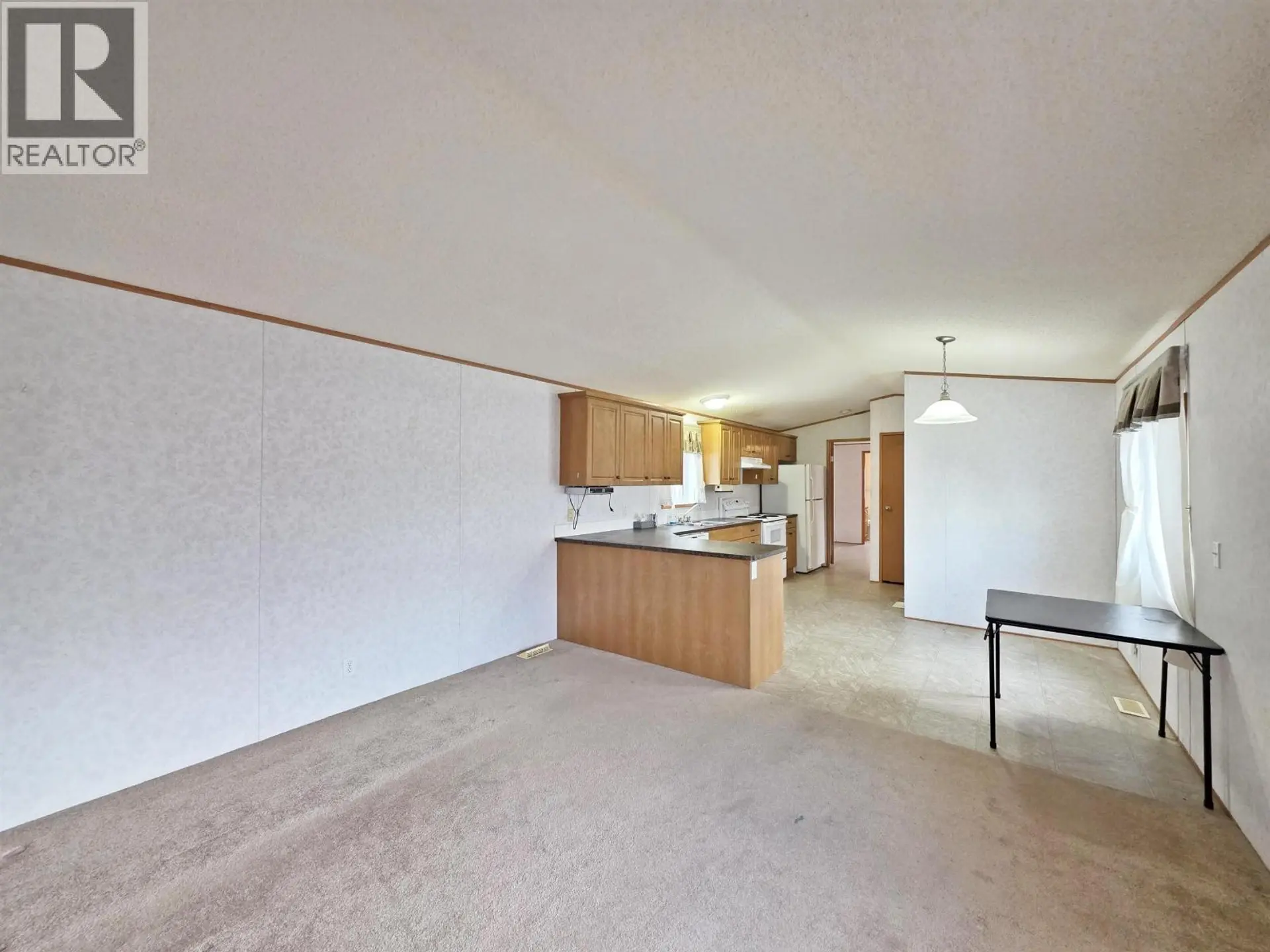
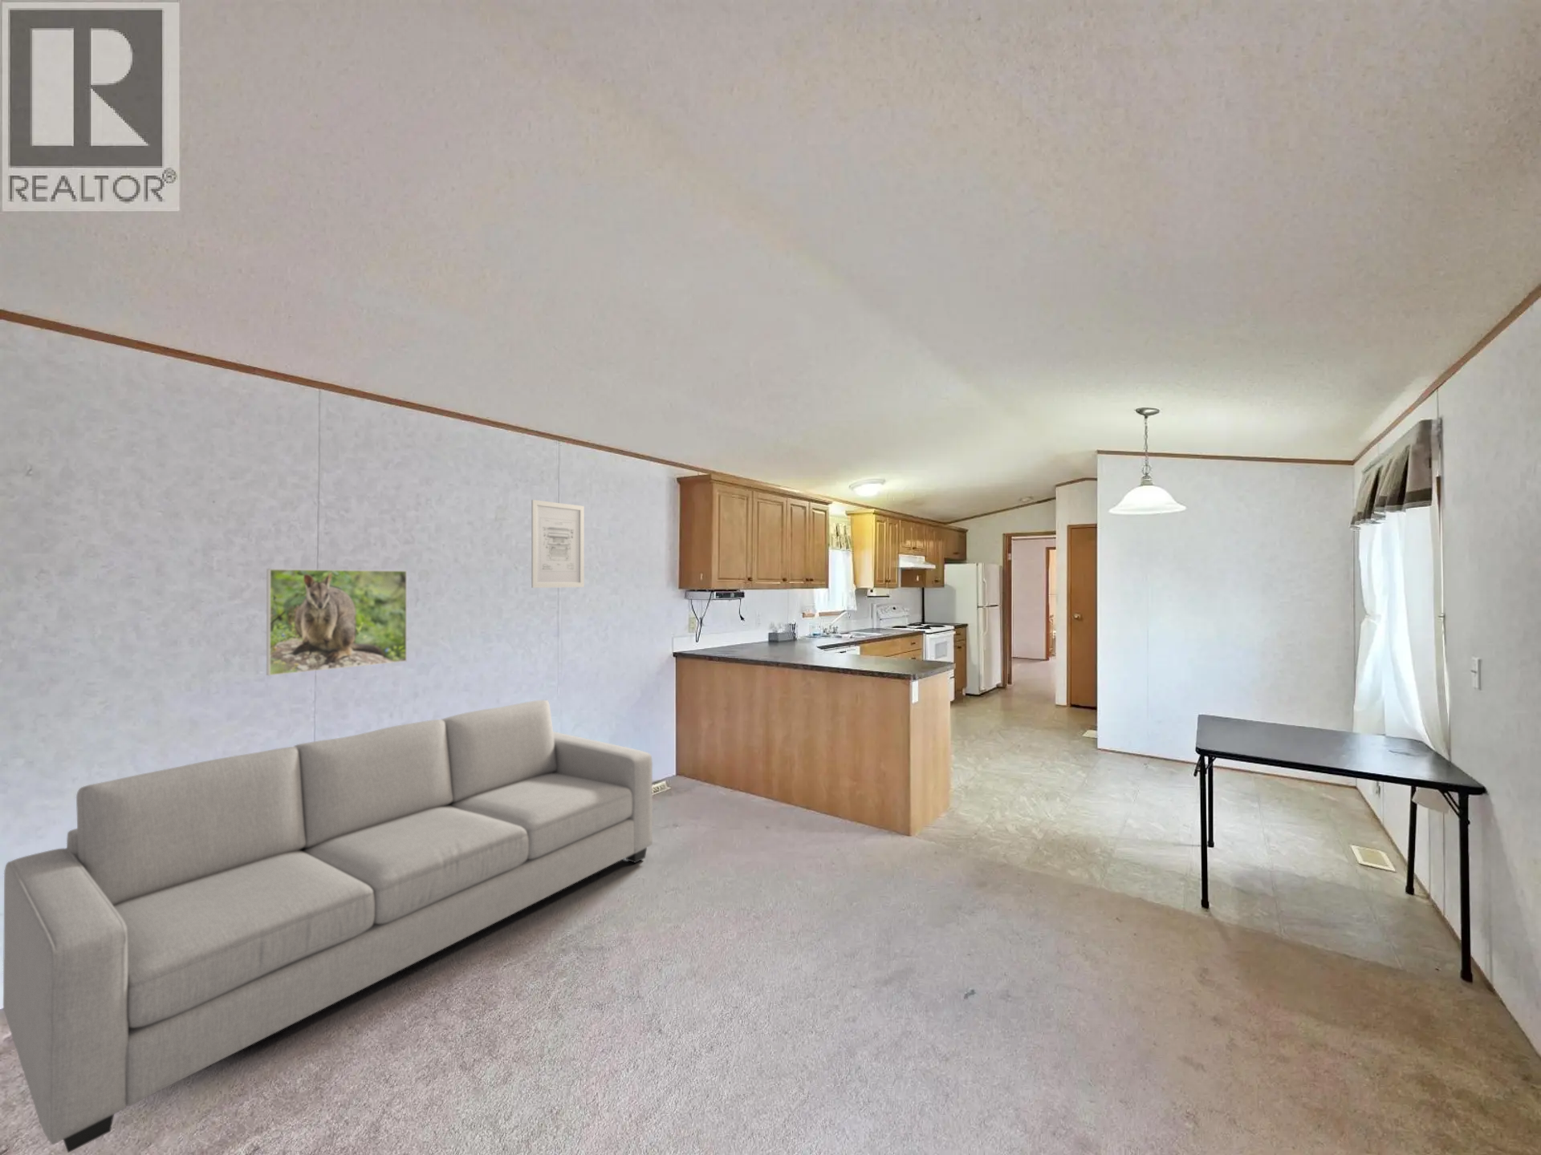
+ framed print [266,568,408,676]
+ sofa [2,699,653,1154]
+ wall art [530,499,585,588]
